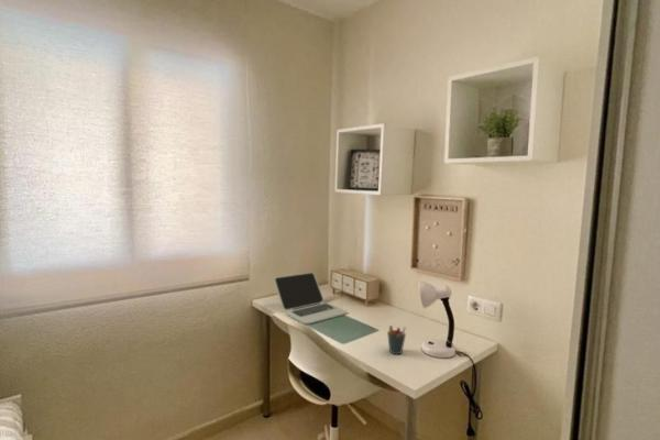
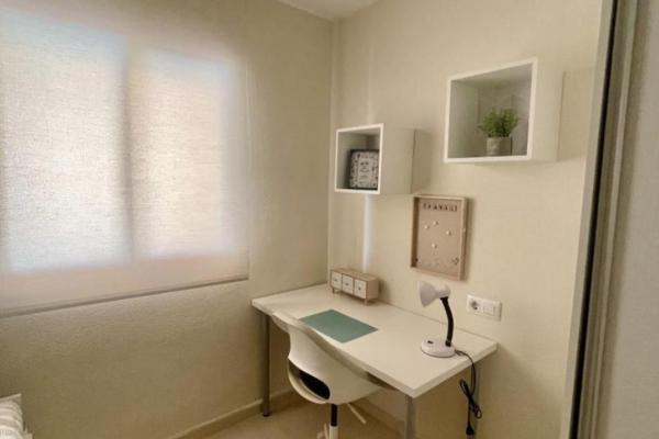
- pen holder [386,324,407,355]
- laptop [273,271,348,326]
